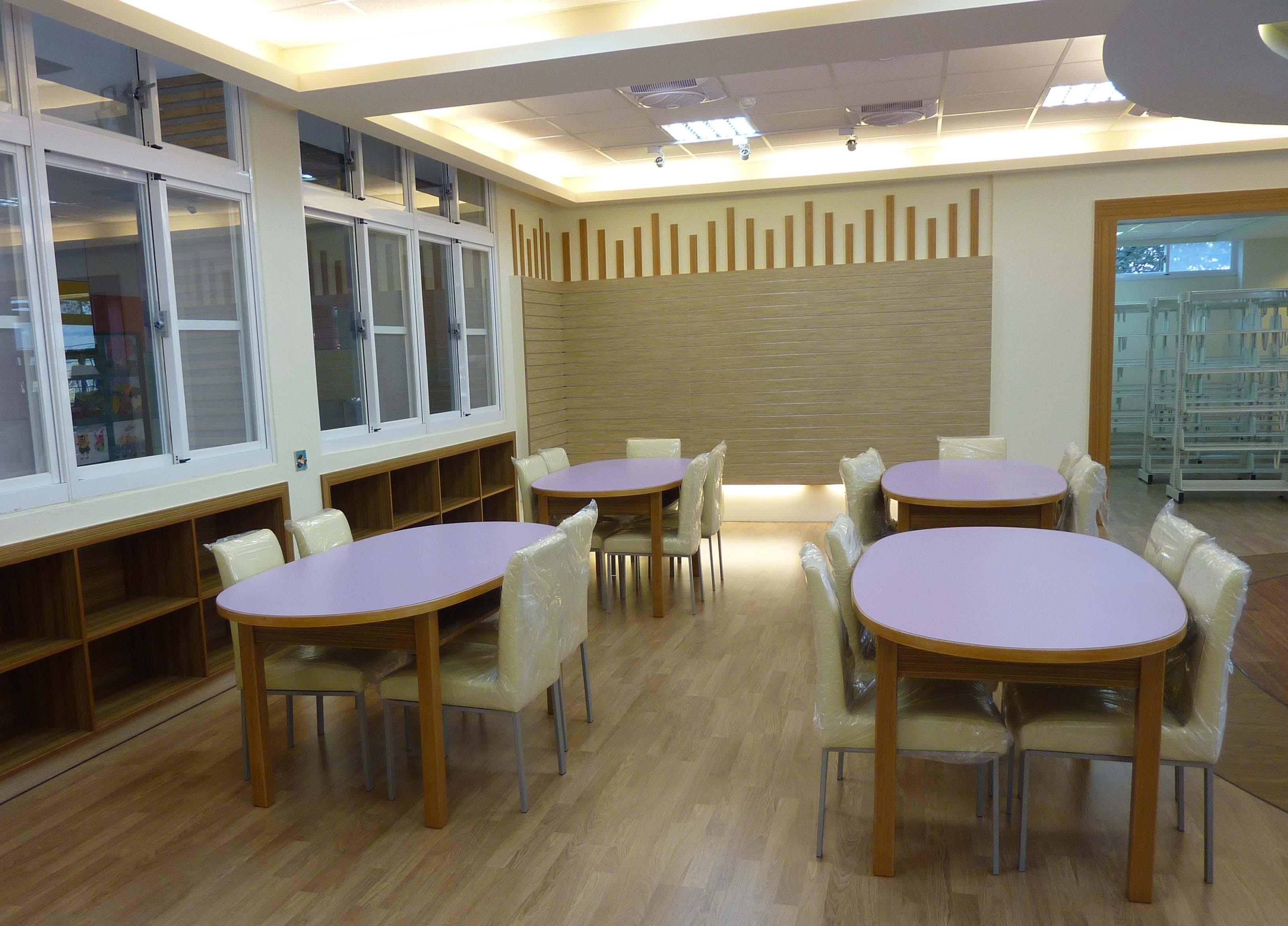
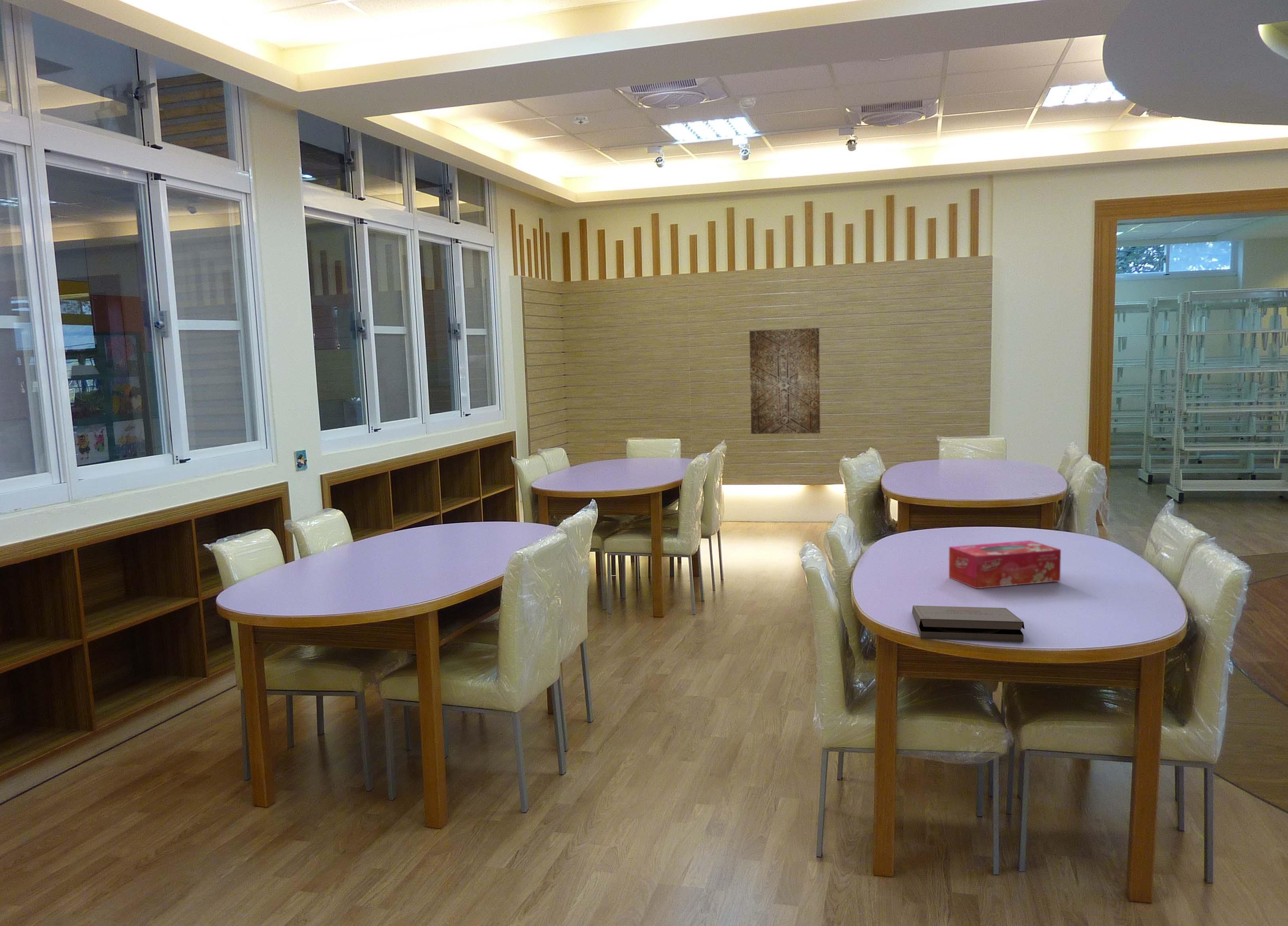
+ tissue box [948,540,1061,589]
+ smoke detector [572,116,590,125]
+ pizza box [912,605,1025,643]
+ wall art [749,328,821,435]
